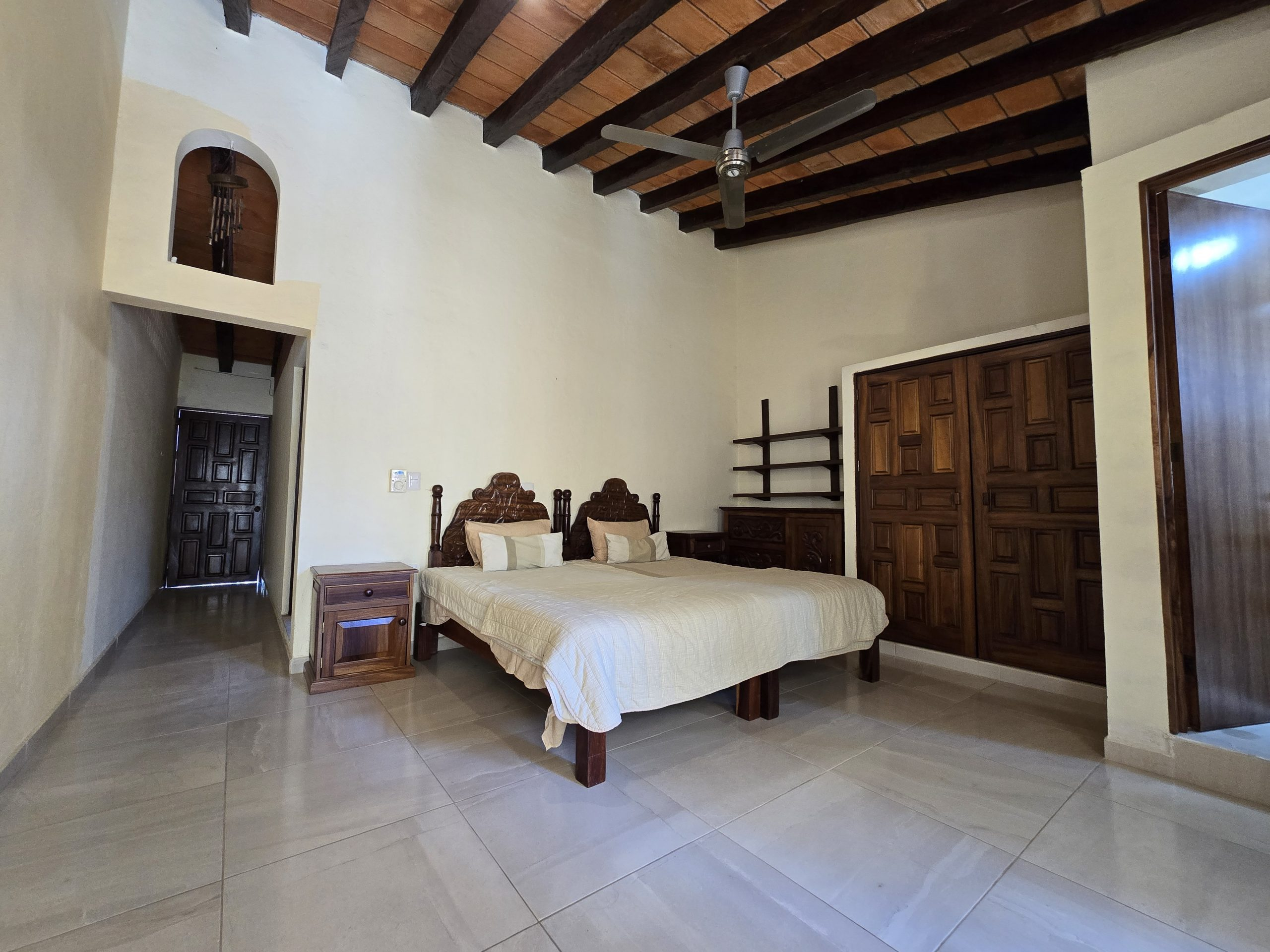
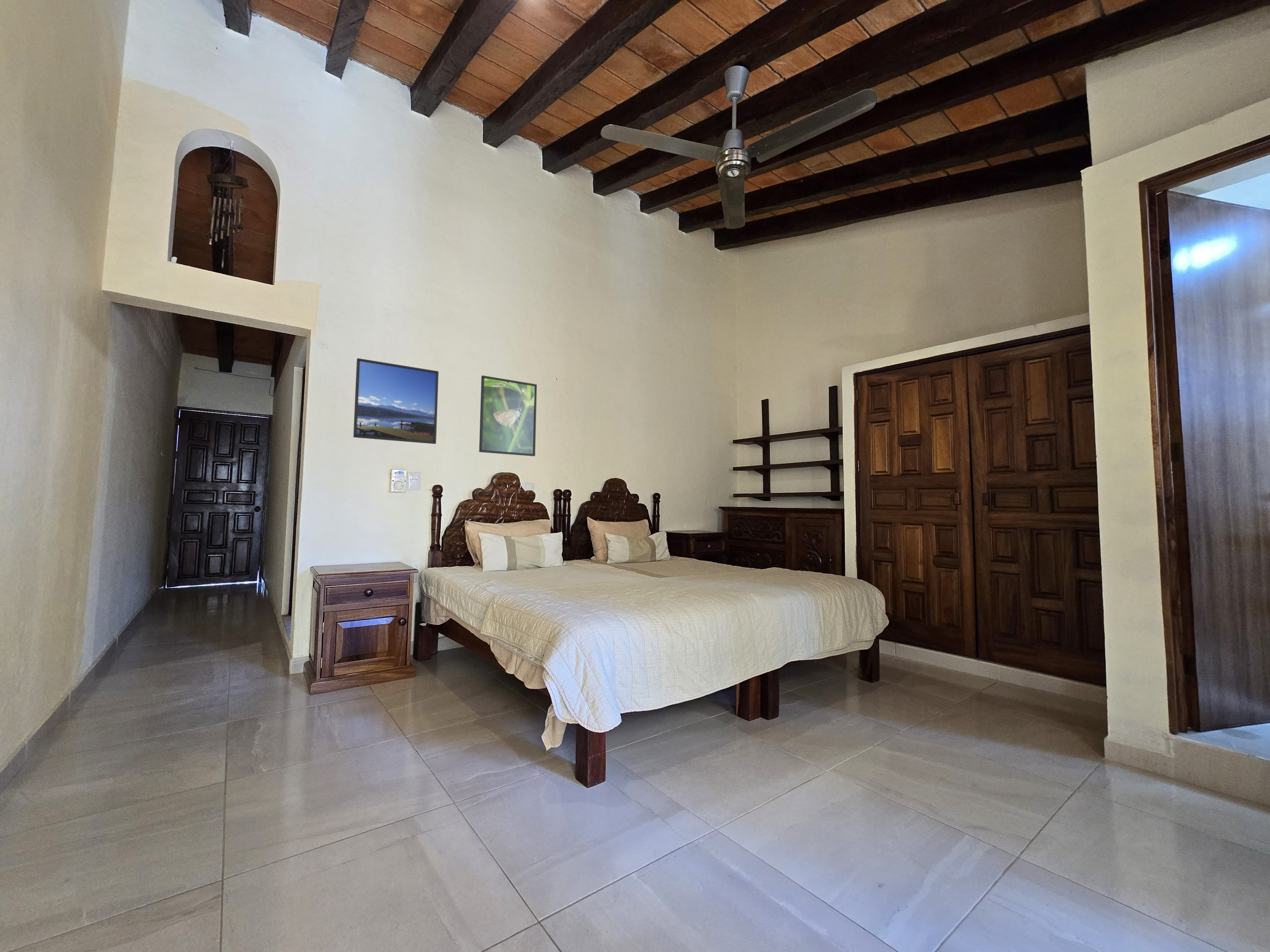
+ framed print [353,358,439,444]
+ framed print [479,375,537,457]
